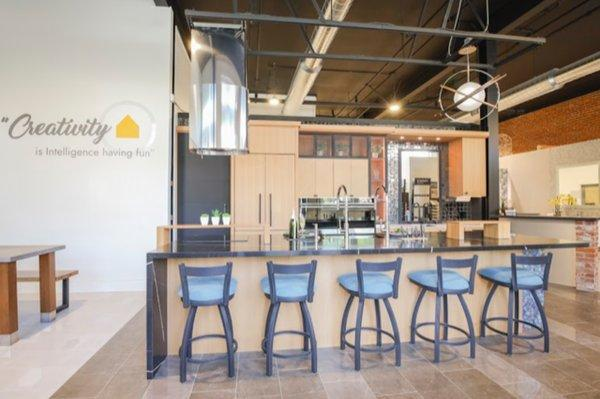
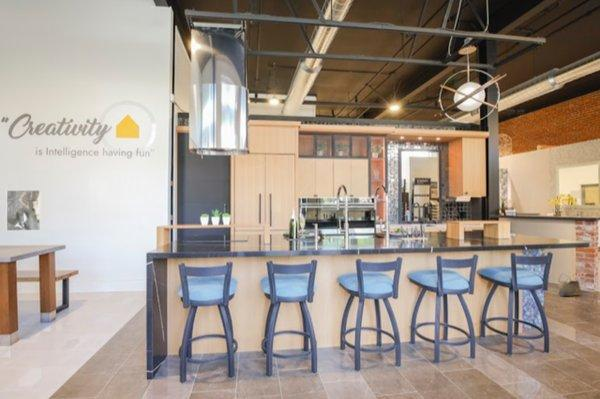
+ basket [557,273,583,297]
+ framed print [6,189,42,232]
